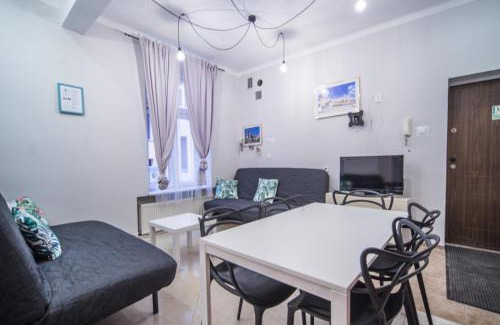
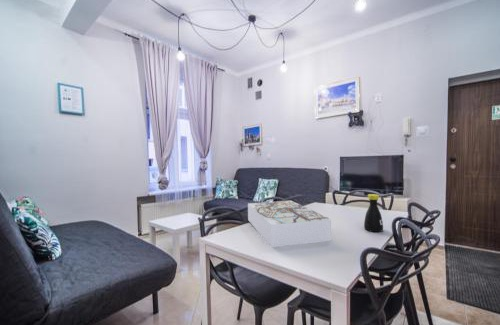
+ board game [247,199,332,248]
+ bottle [363,193,384,233]
